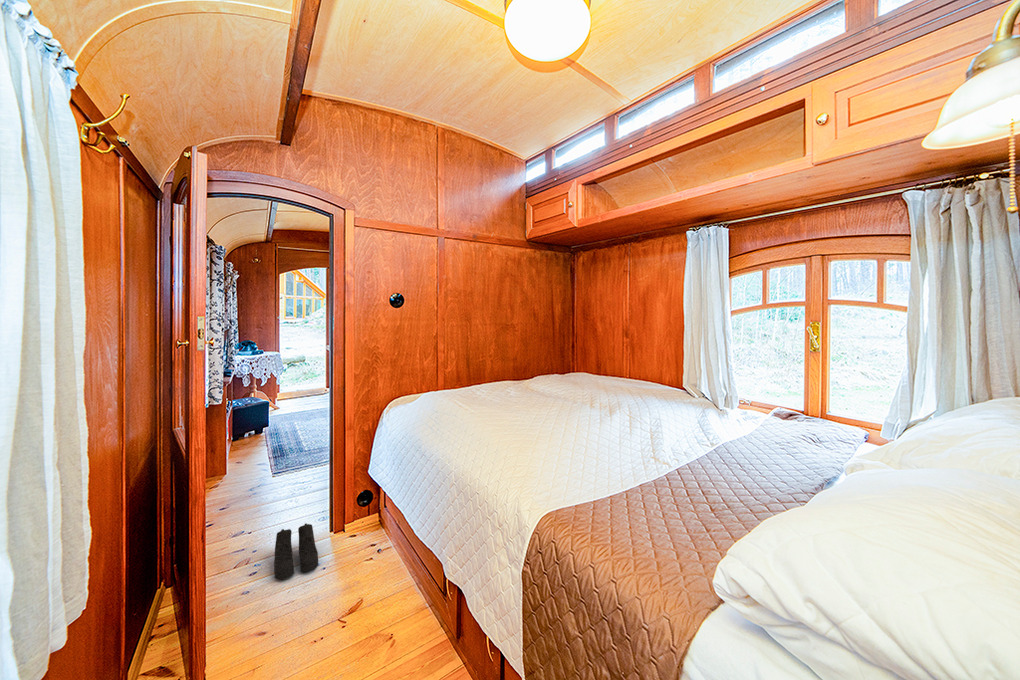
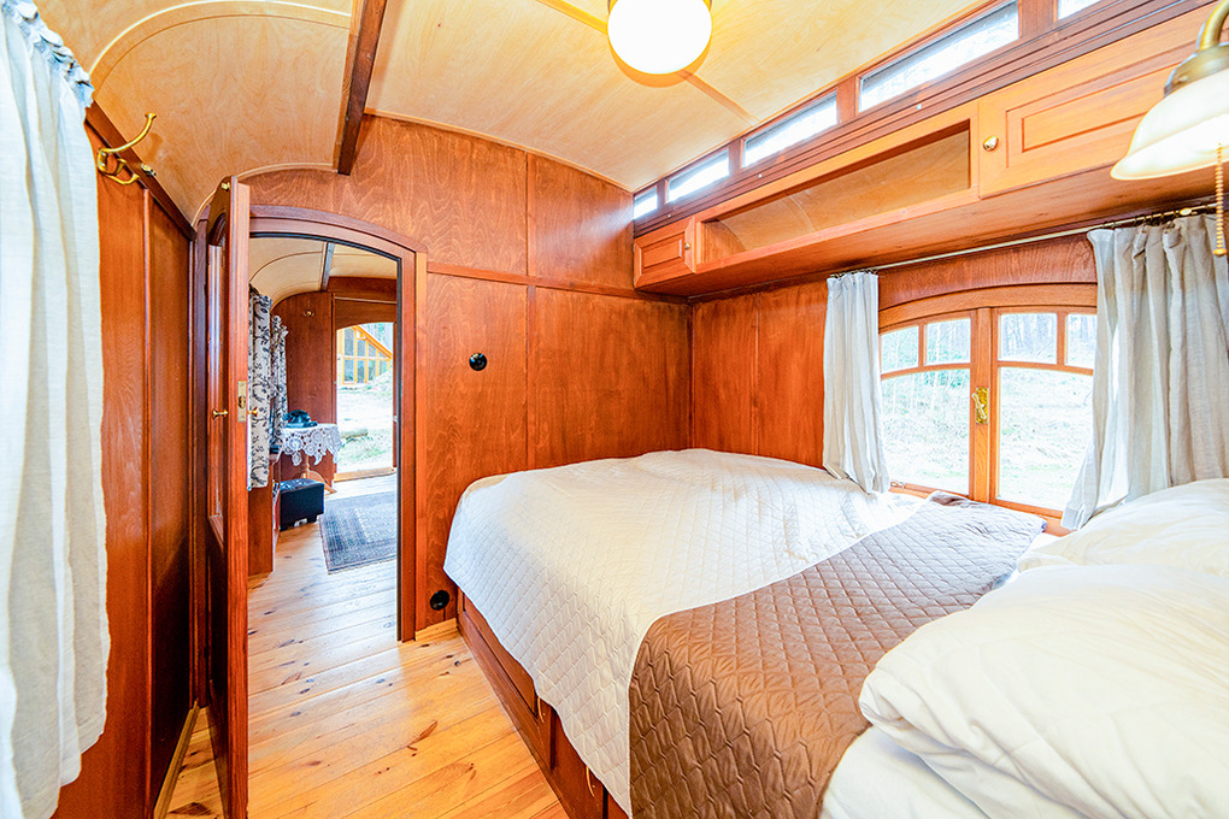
- boots [273,522,319,581]
